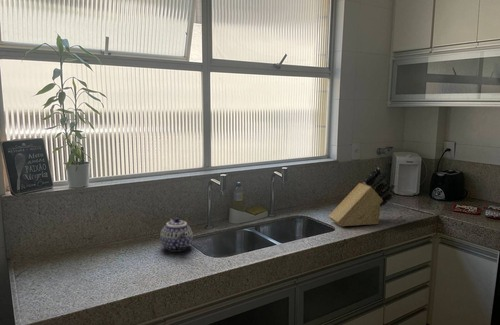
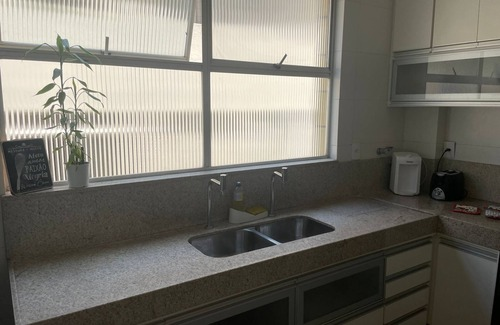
- teapot [159,216,194,253]
- knife block [327,167,396,227]
